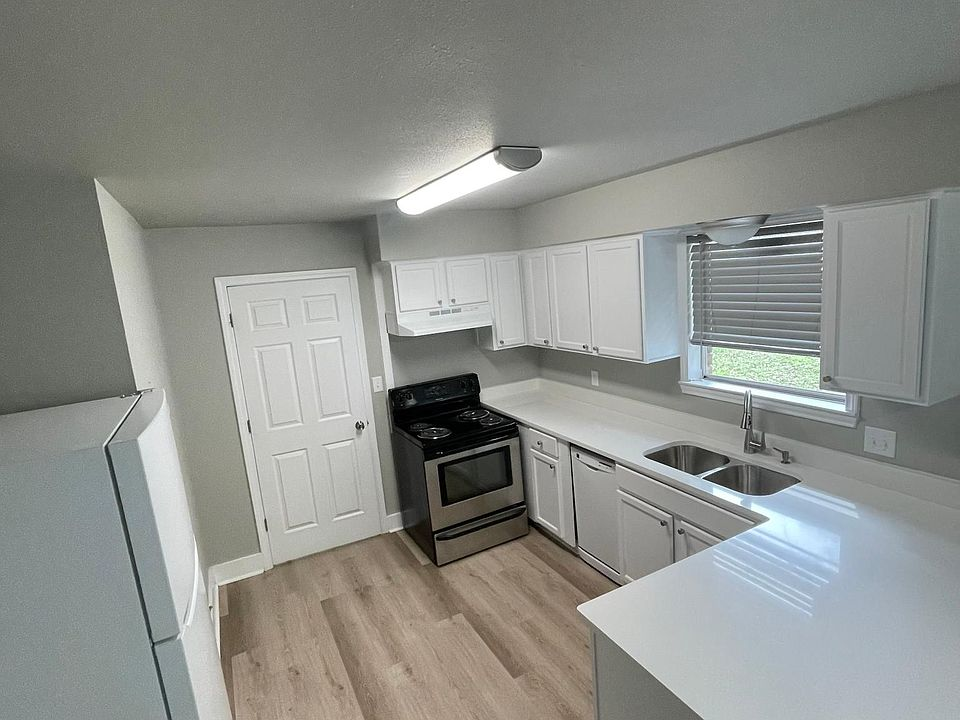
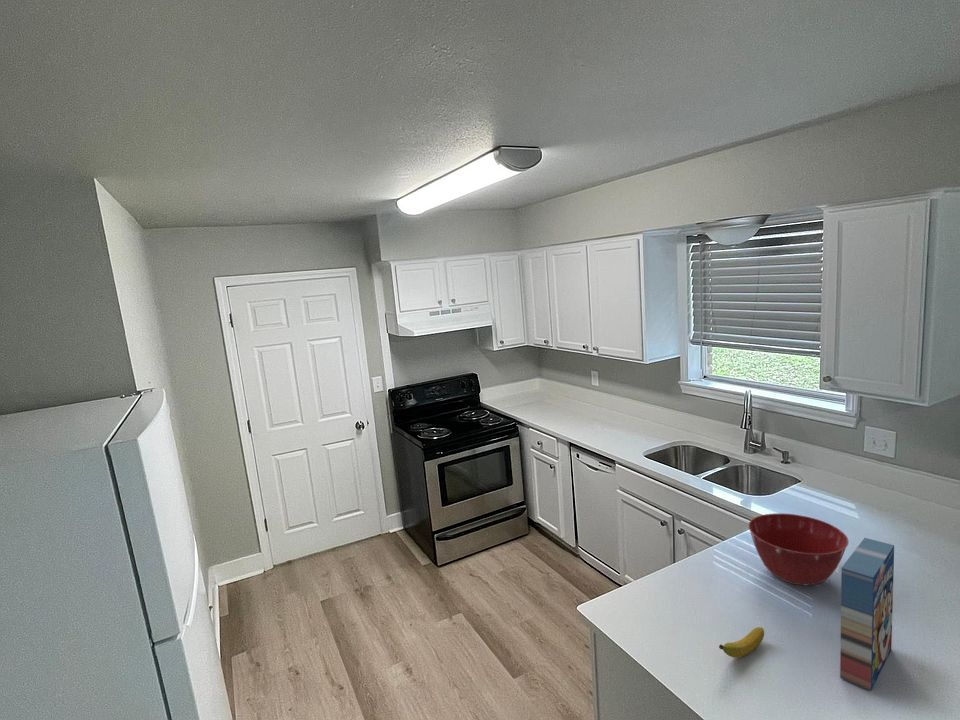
+ banana [718,626,765,659]
+ mixing bowl [747,512,850,586]
+ cereal box [839,537,895,692]
